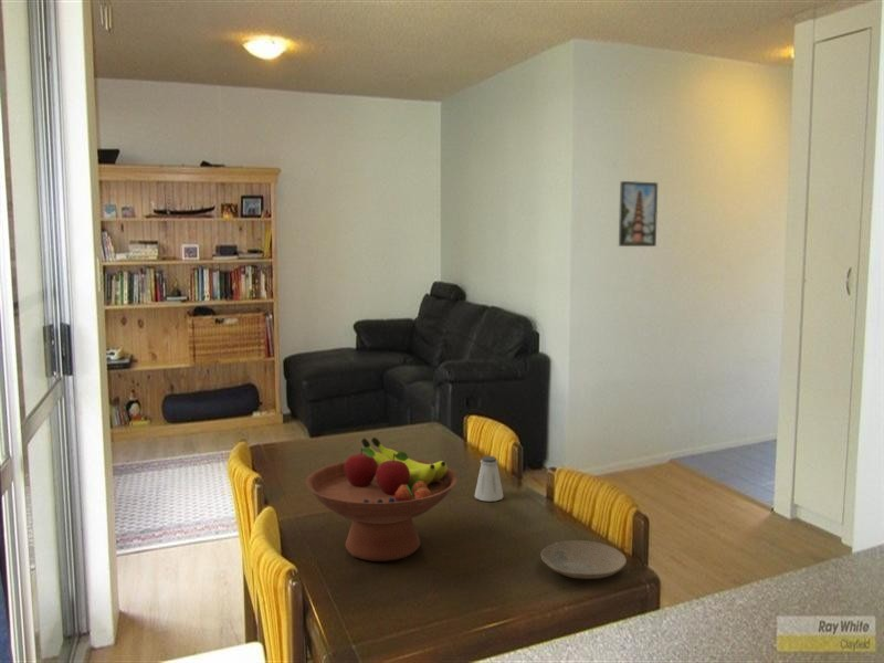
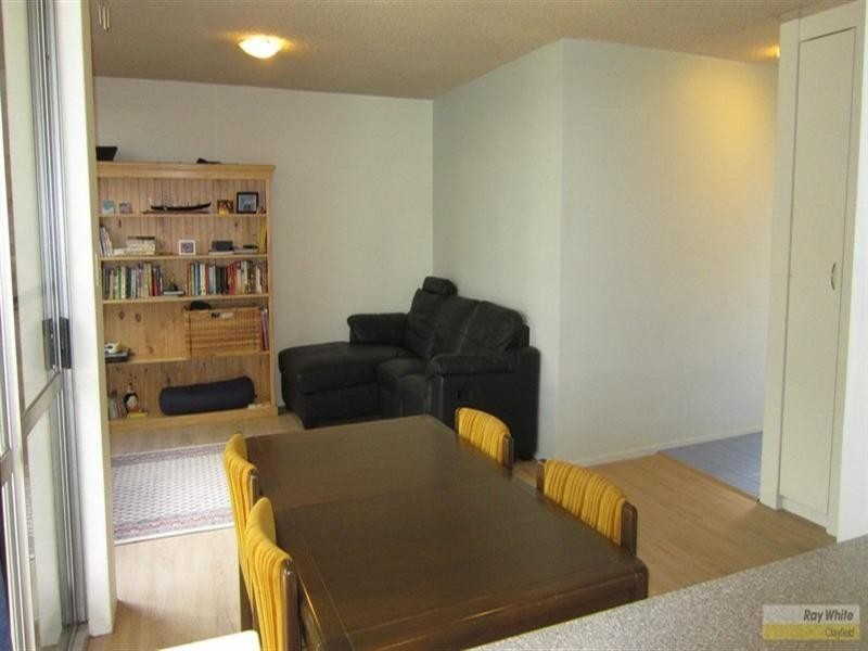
- plate [539,539,628,580]
- fruit bowl [305,436,459,562]
- saltshaker [474,455,505,503]
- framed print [618,180,659,248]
